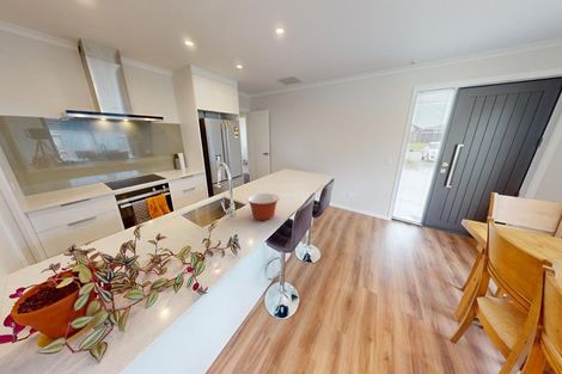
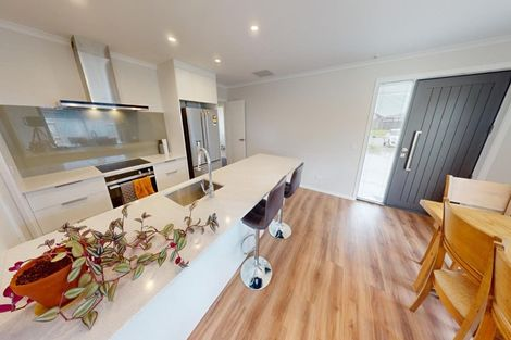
- mixing bowl [246,192,281,221]
